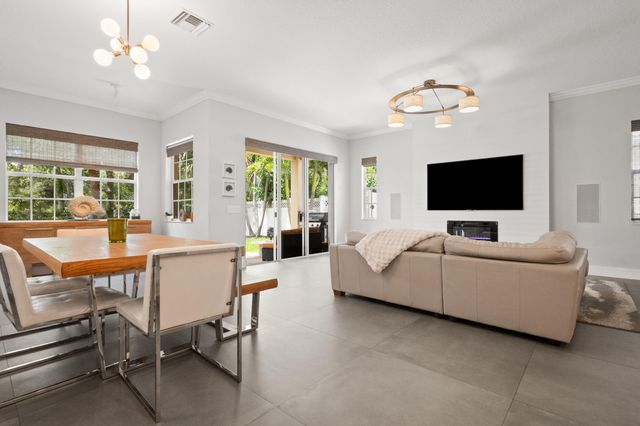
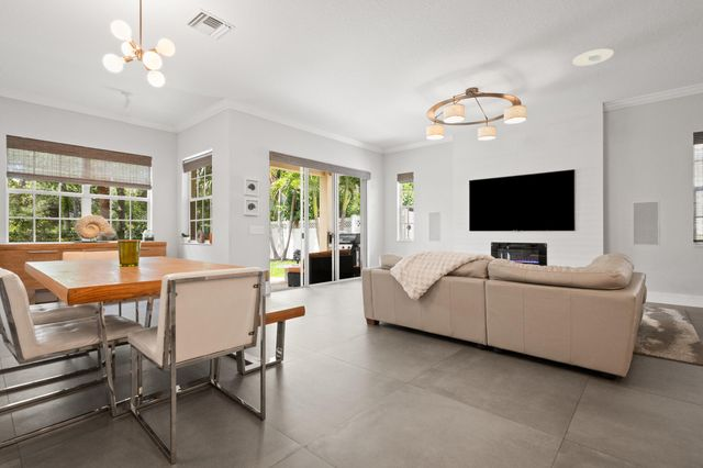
+ recessed light [571,47,615,67]
